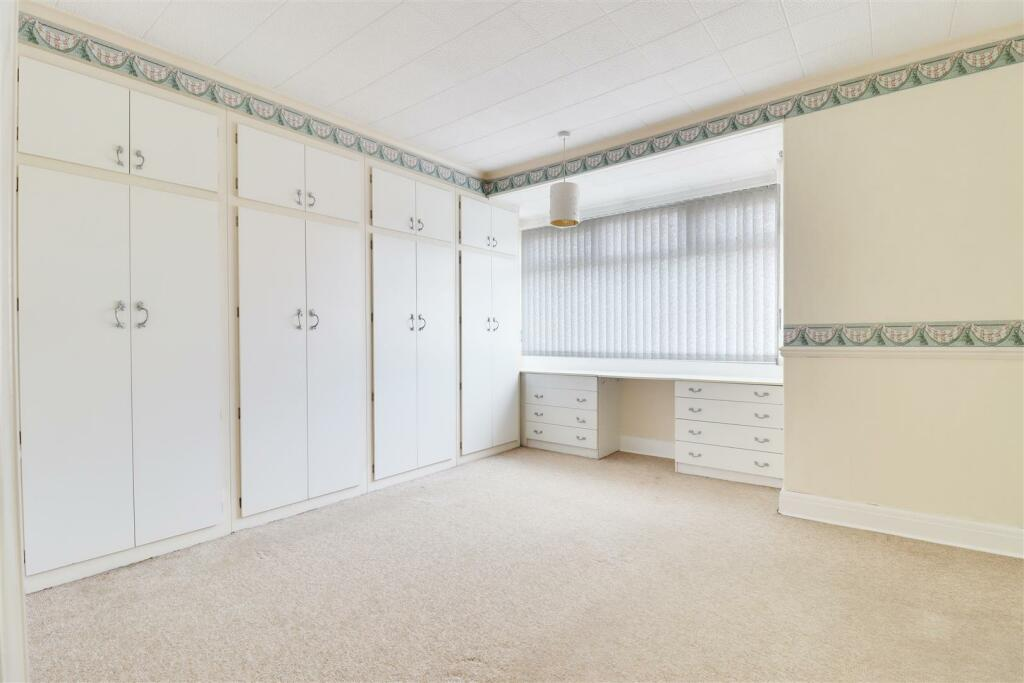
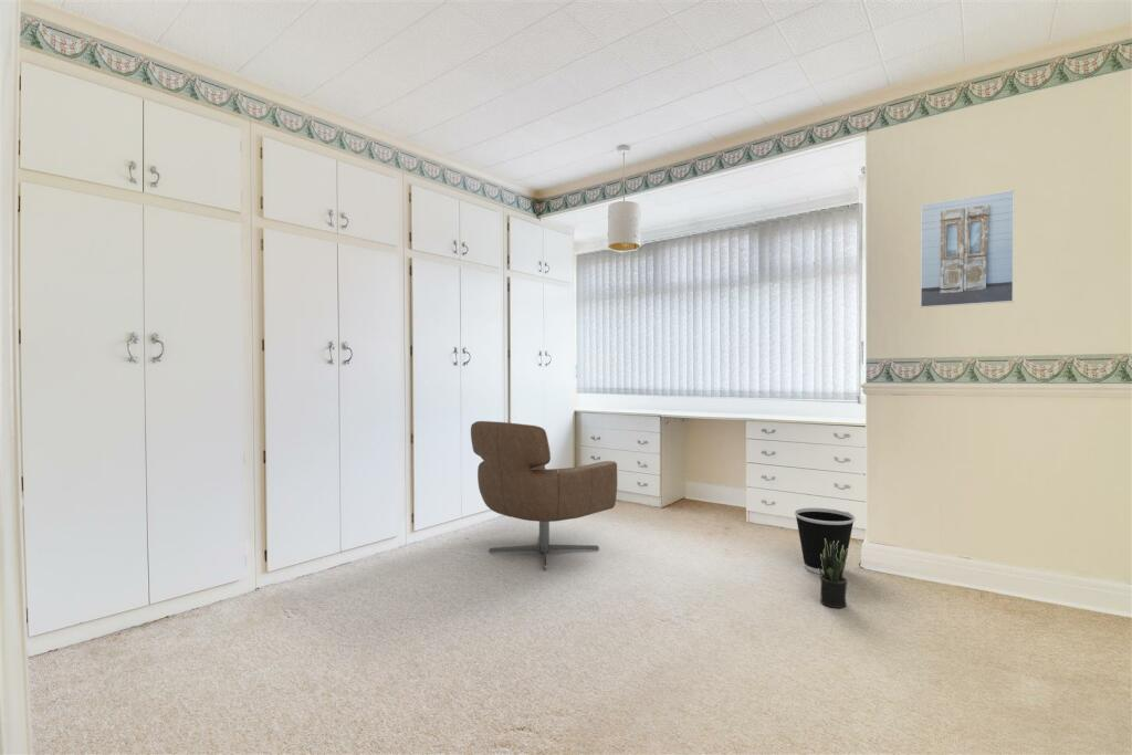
+ potted plant [818,538,849,609]
+ chair [470,420,618,572]
+ wastebasket [794,506,856,575]
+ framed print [920,189,1015,308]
